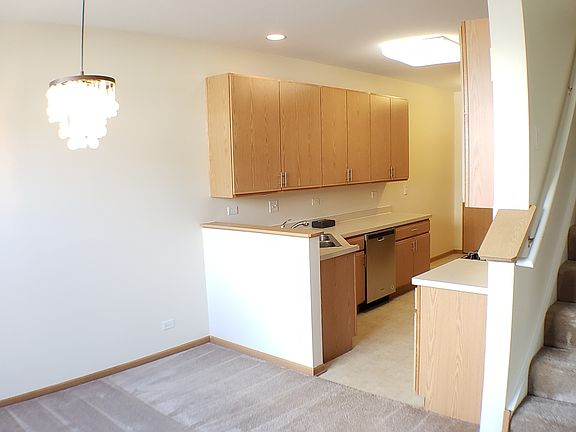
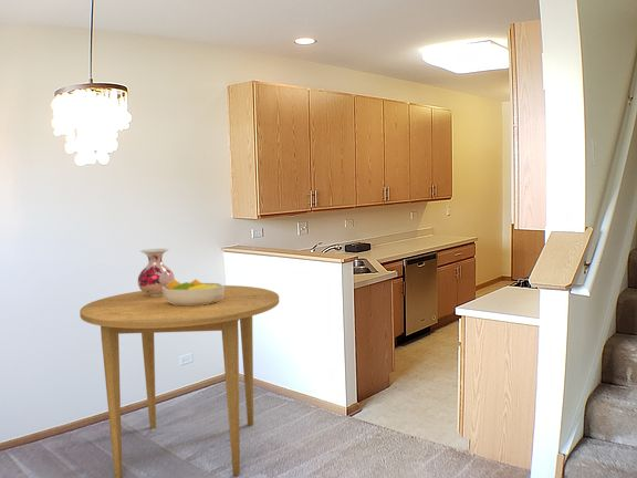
+ dining table [79,284,280,478]
+ fruit bowl [163,278,224,305]
+ vase [137,248,176,297]
